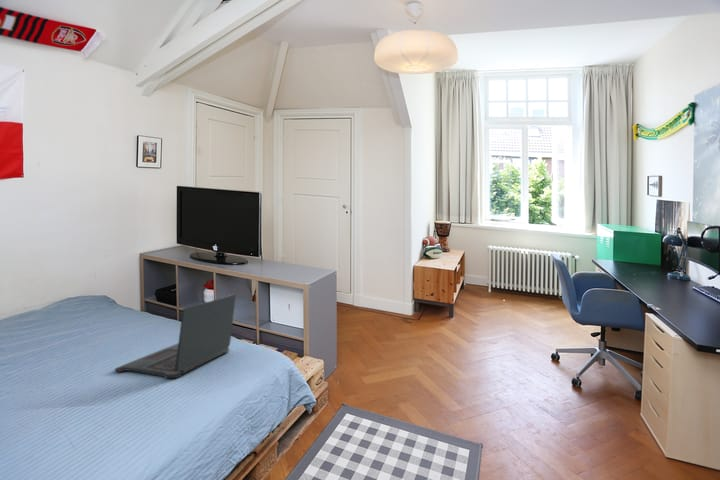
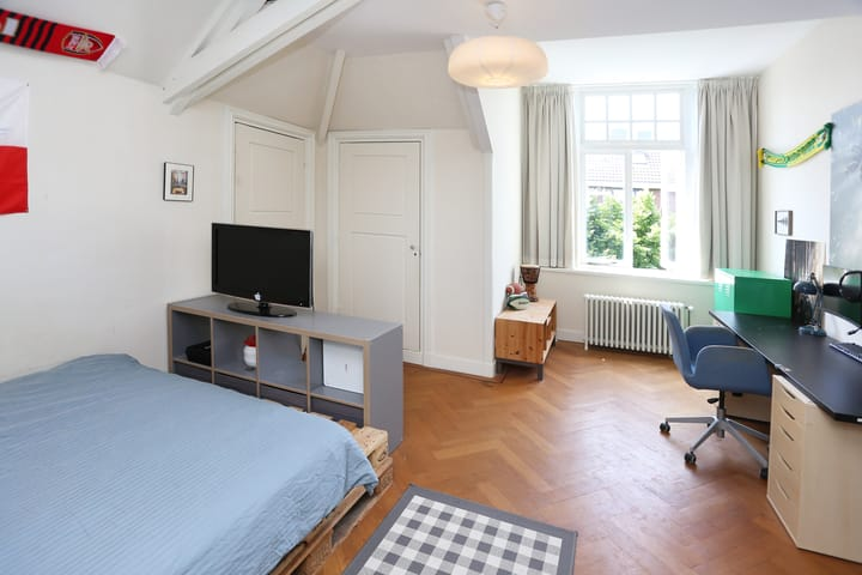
- laptop [113,293,237,379]
